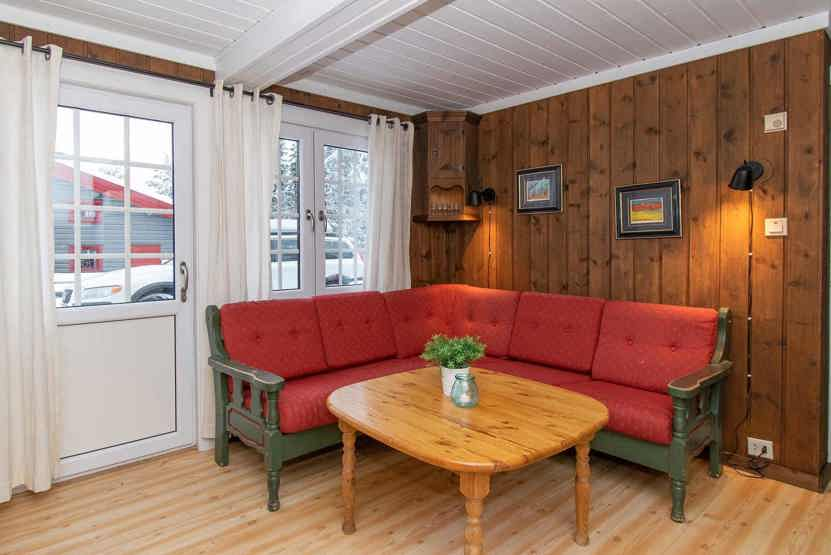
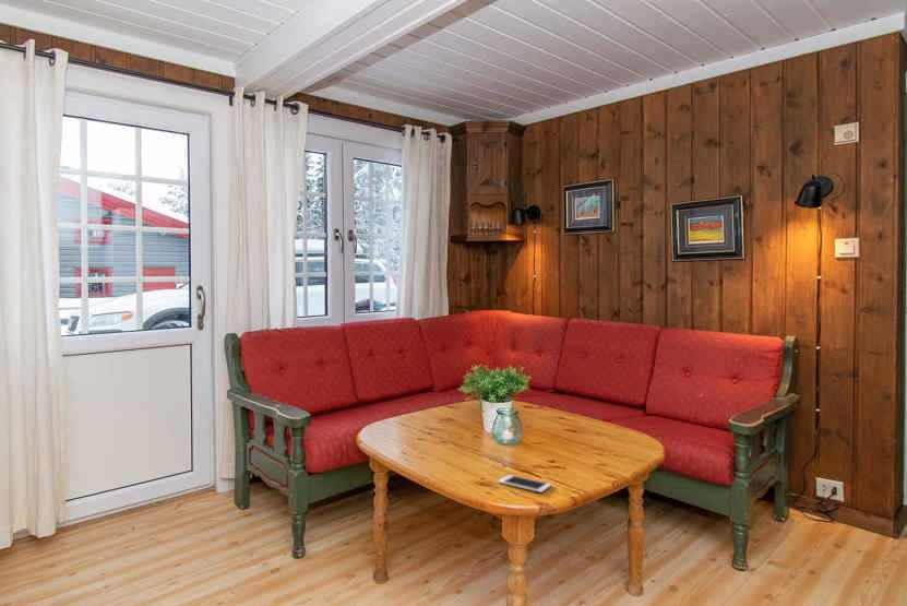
+ cell phone [497,474,552,494]
